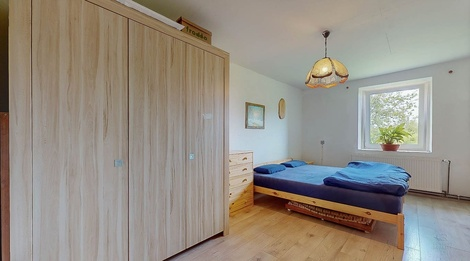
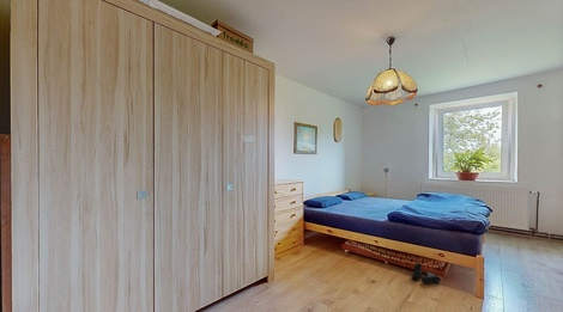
+ boots [411,261,442,286]
